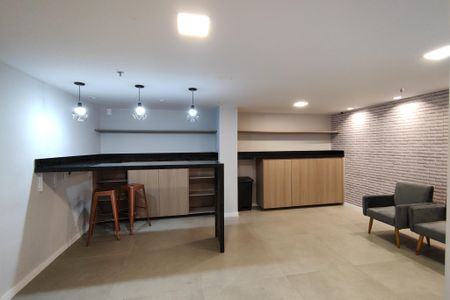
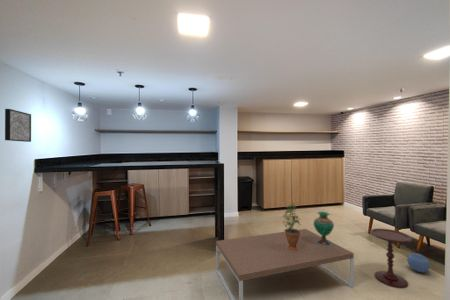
+ side table [369,228,413,289]
+ decorative urn [313,211,335,246]
+ ball [406,252,431,273]
+ coffee table [215,228,355,300]
+ potted plant [280,201,301,252]
+ wall art [4,108,32,143]
